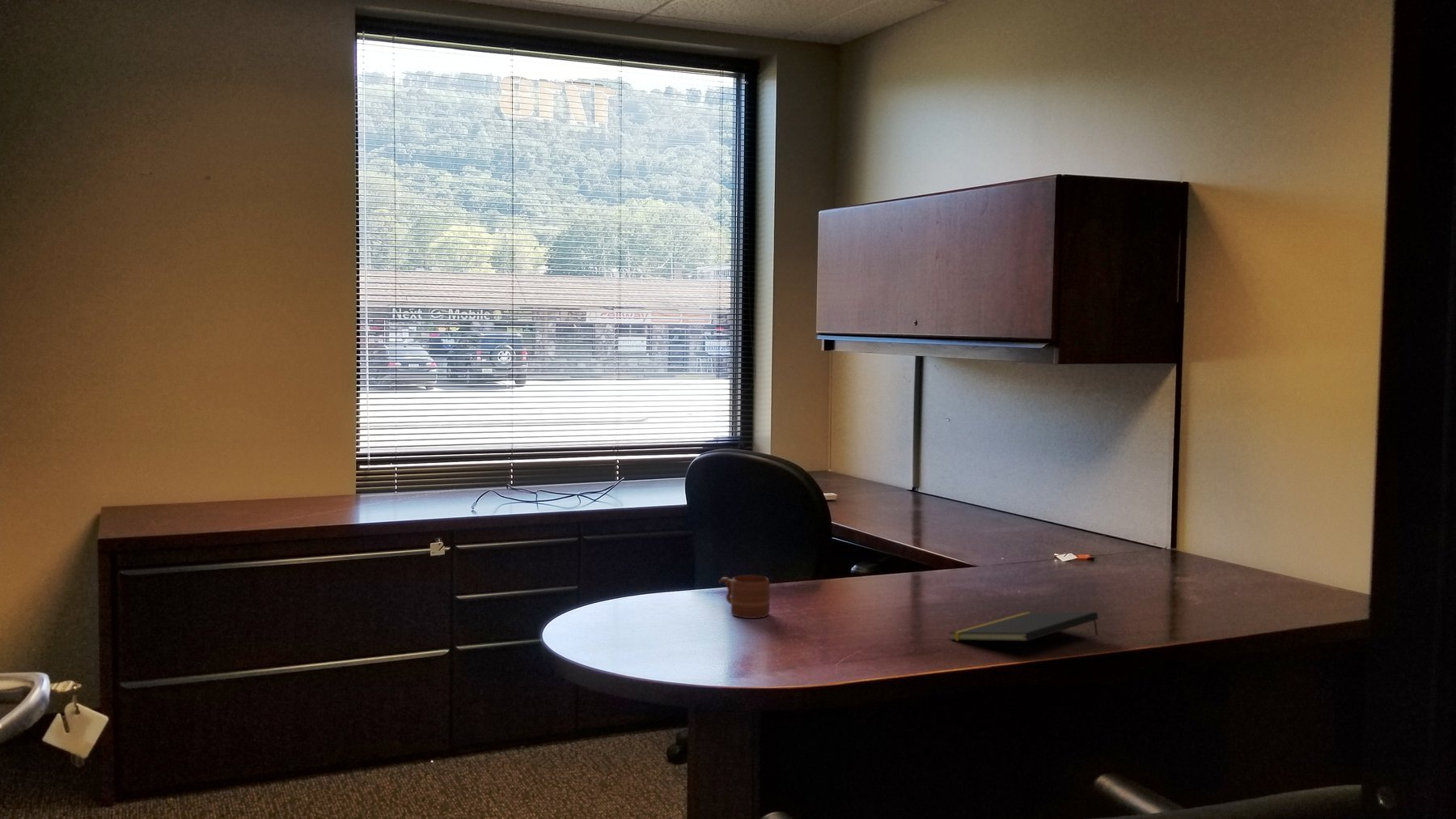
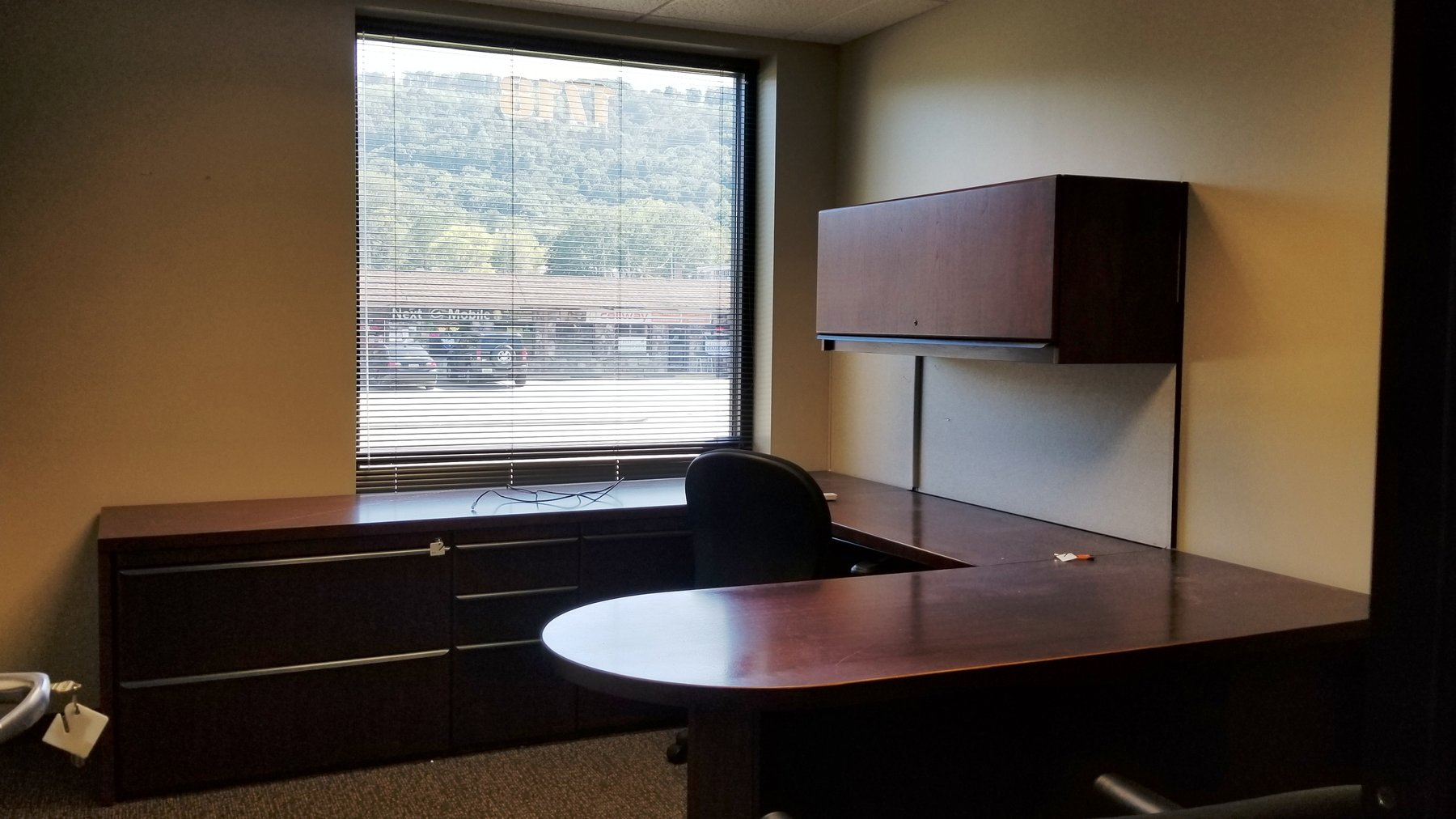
- notepad [949,611,1099,642]
- mug [717,574,771,619]
